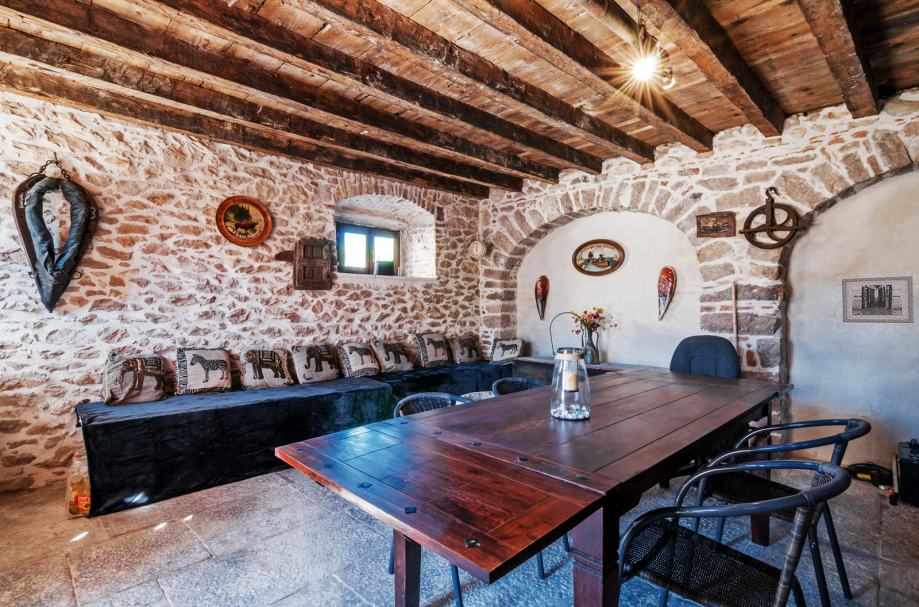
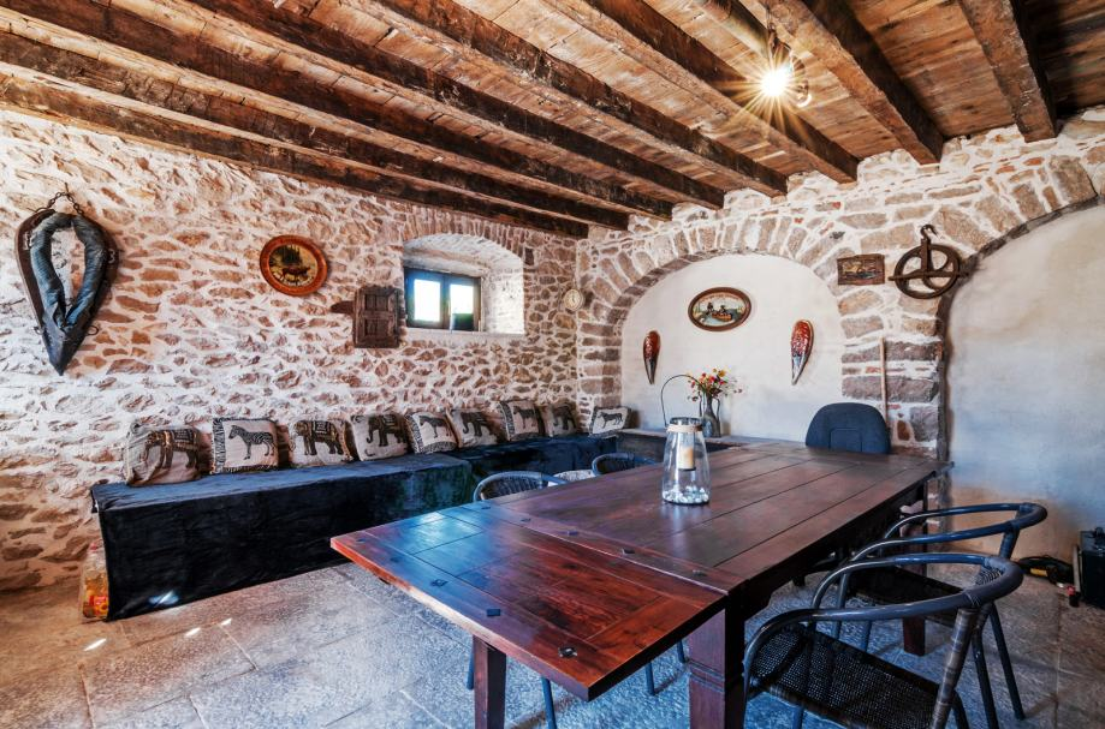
- wall art [841,275,914,324]
